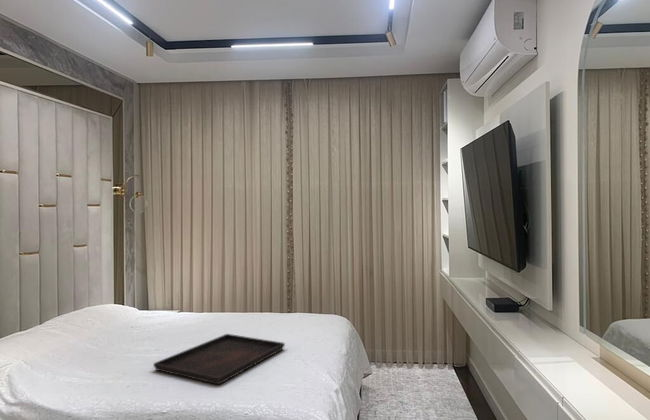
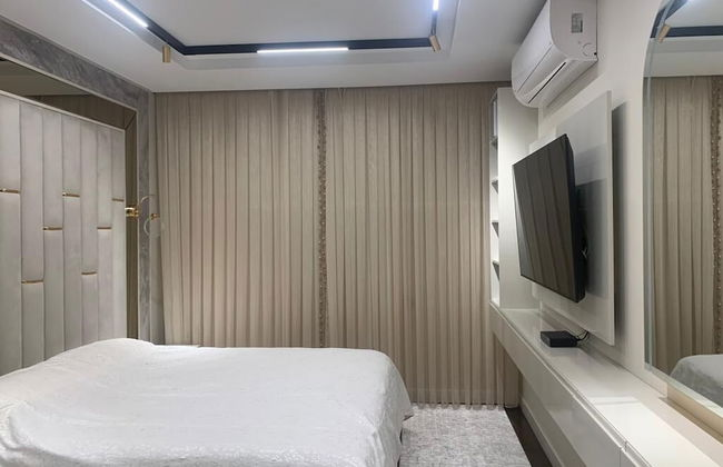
- serving tray [153,333,286,386]
